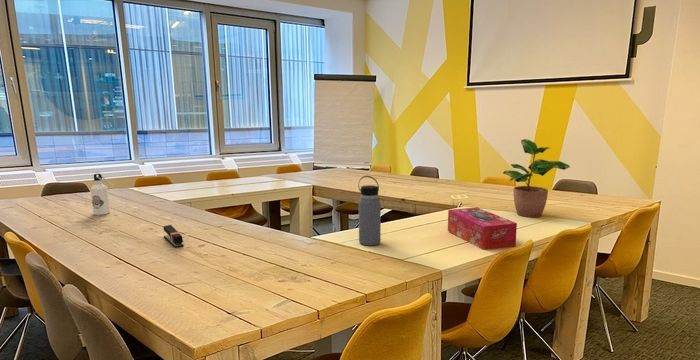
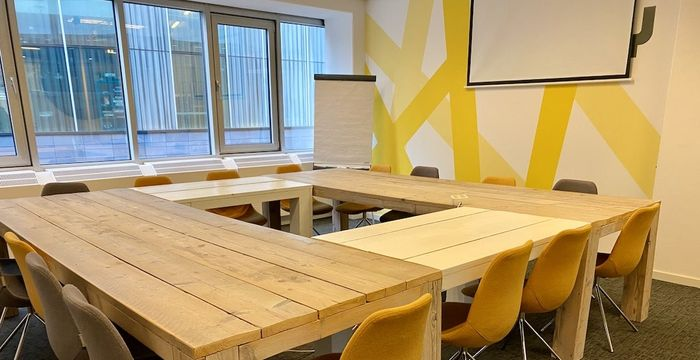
- potted plant [502,138,571,218]
- water bottle [90,173,115,216]
- water bottle [357,175,382,247]
- tissue box [447,206,518,251]
- stapler [162,224,185,249]
